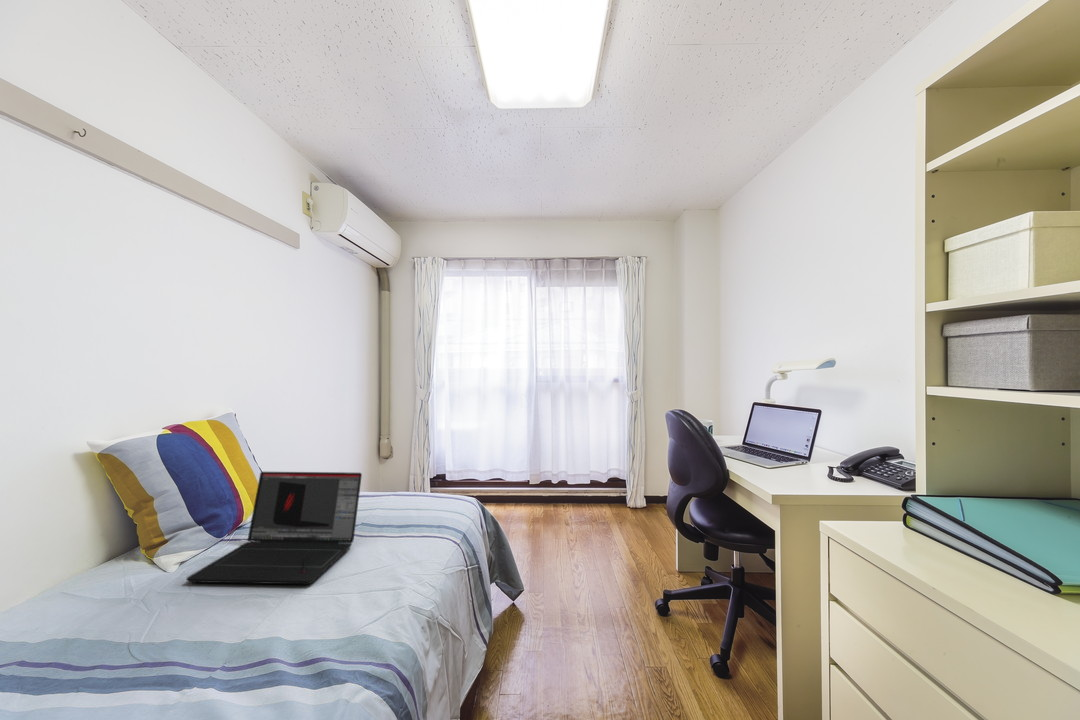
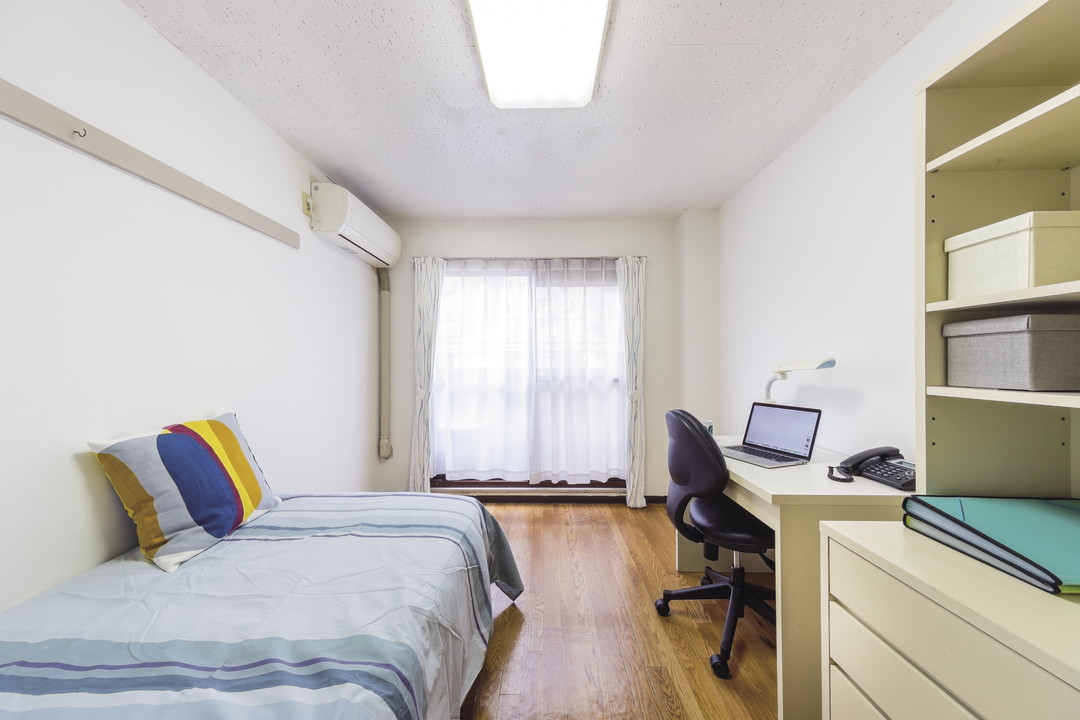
- laptop [186,471,363,585]
